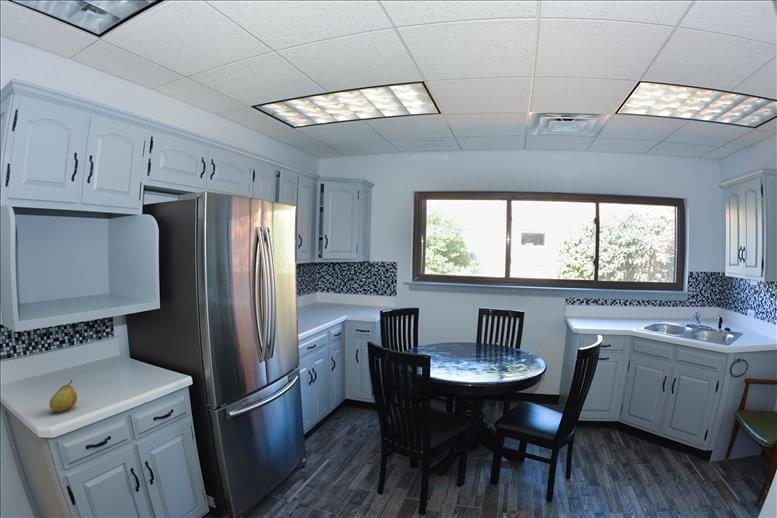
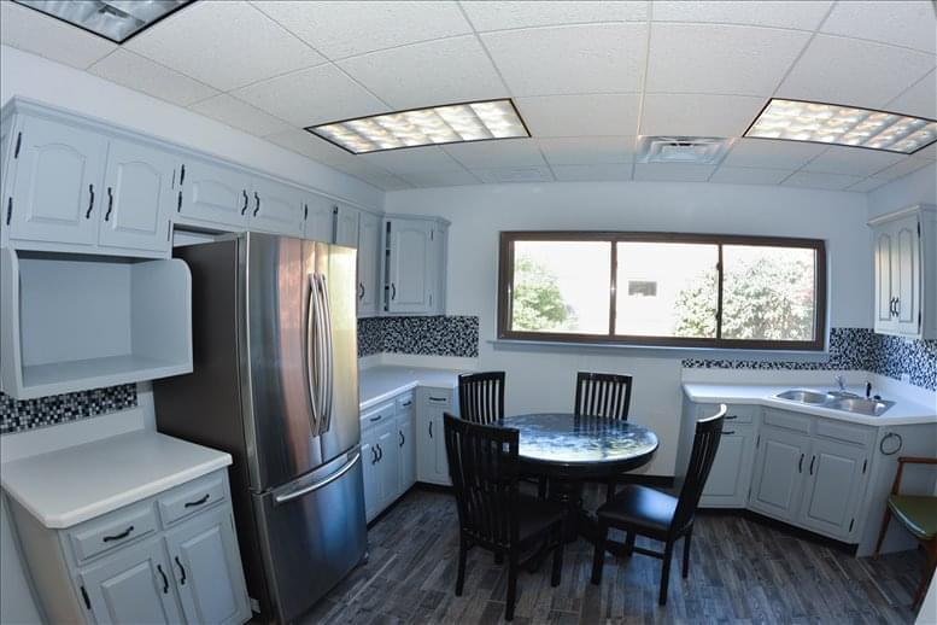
- fruit [48,380,78,413]
